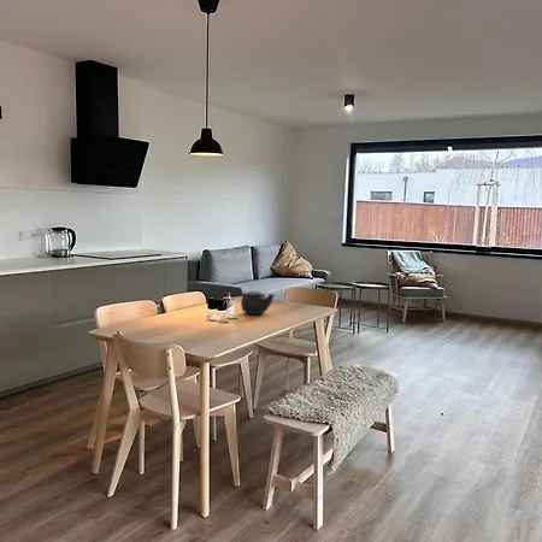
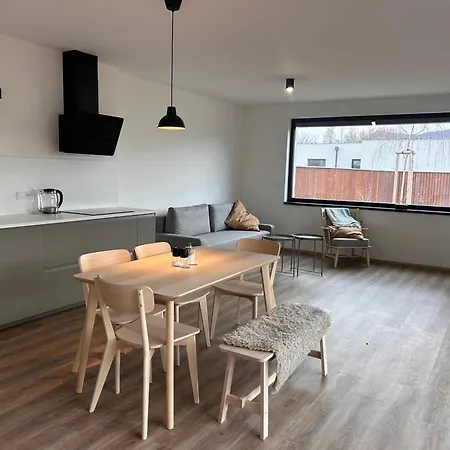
- teapot [240,290,276,316]
